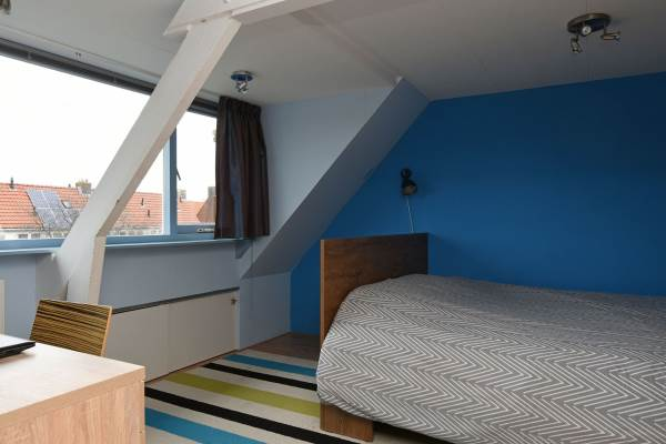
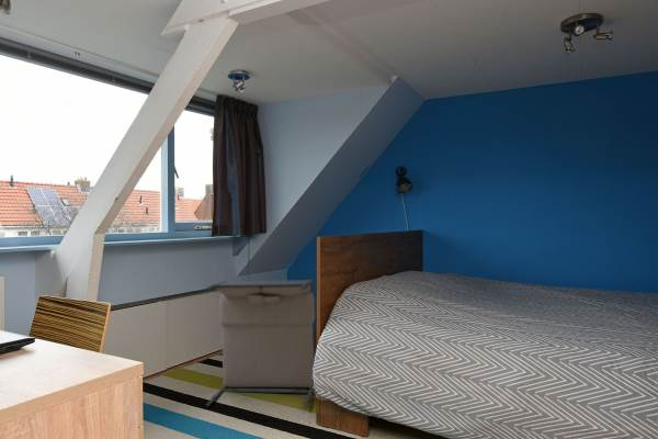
+ laundry hamper [203,279,316,409]
